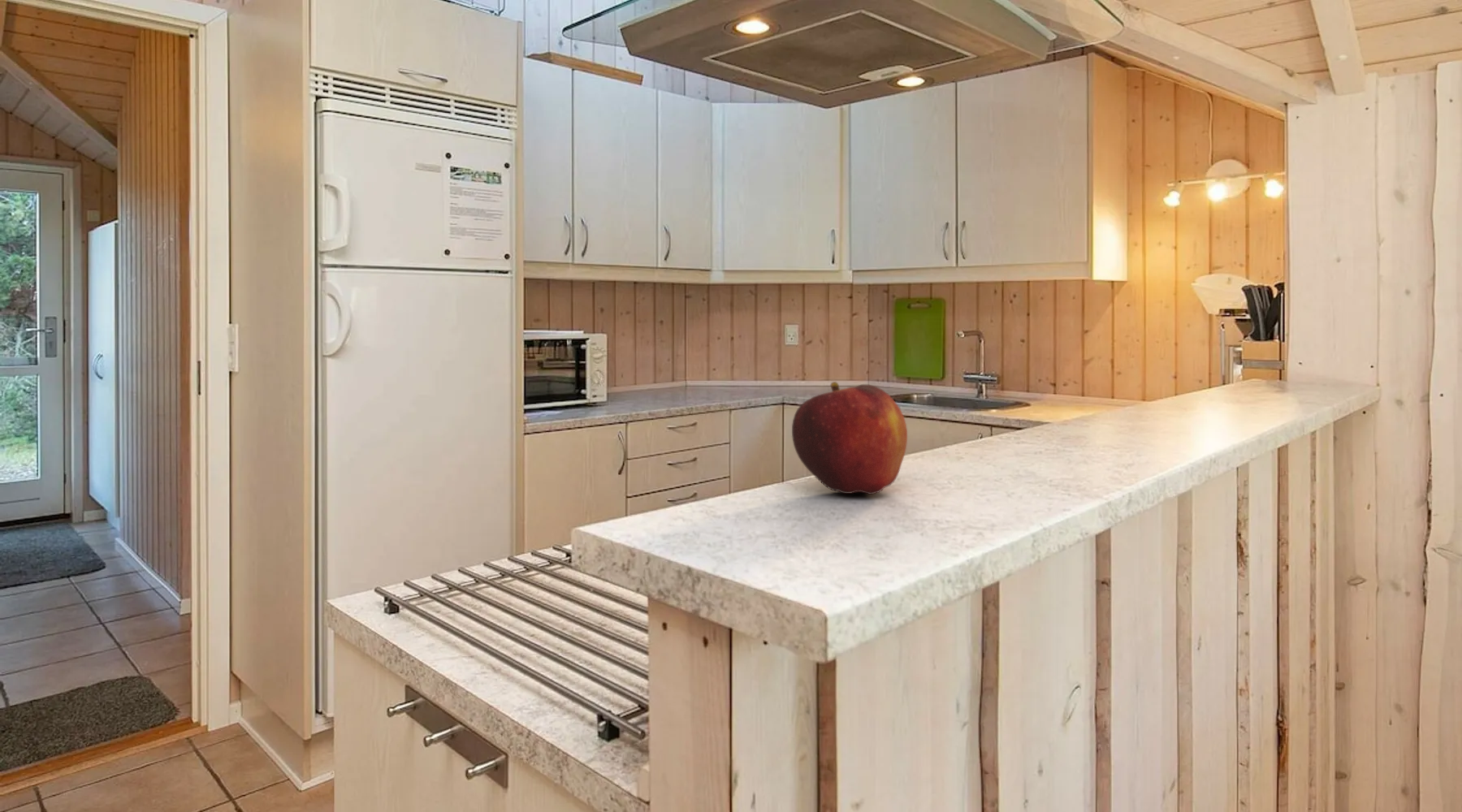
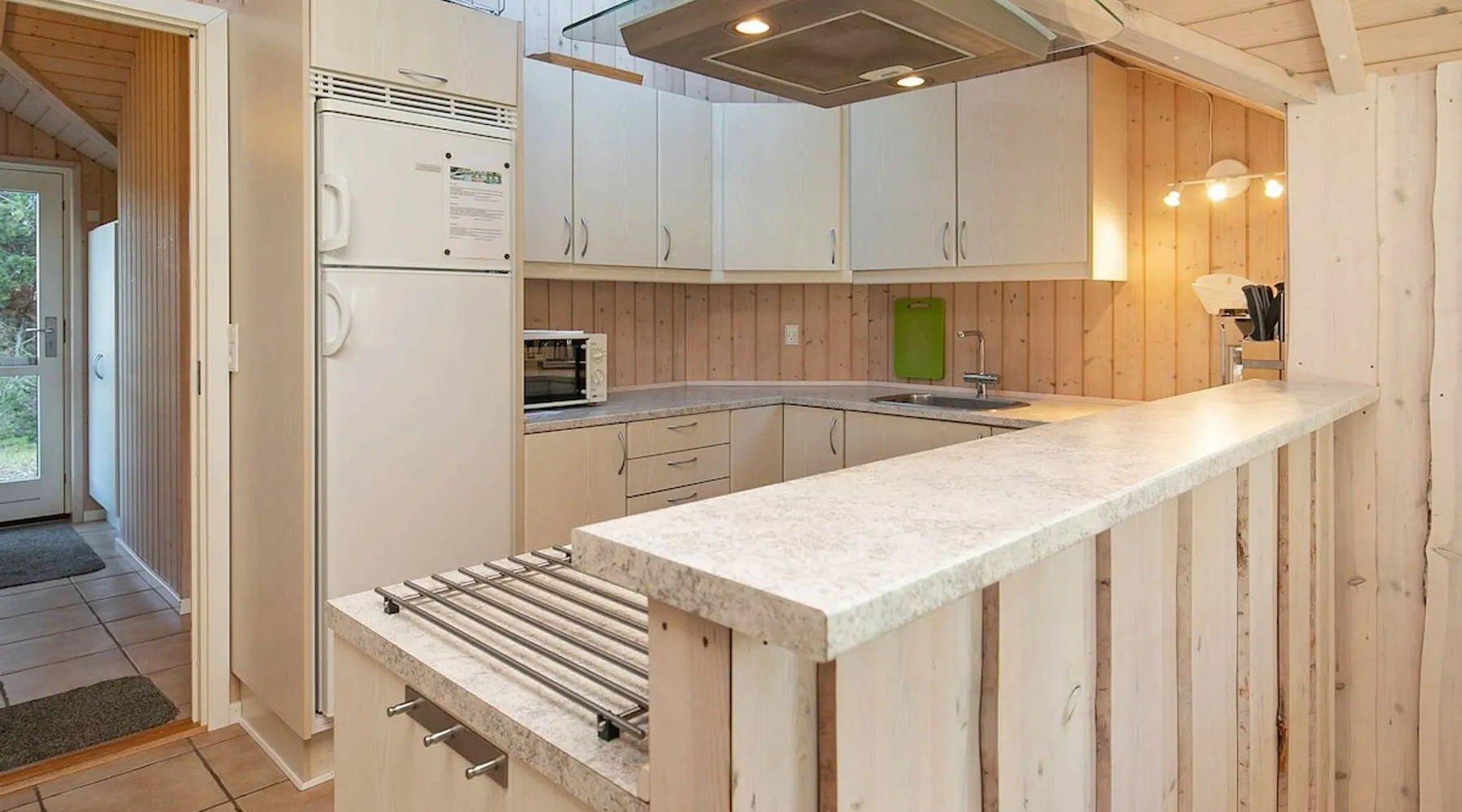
- fruit [791,381,908,495]
